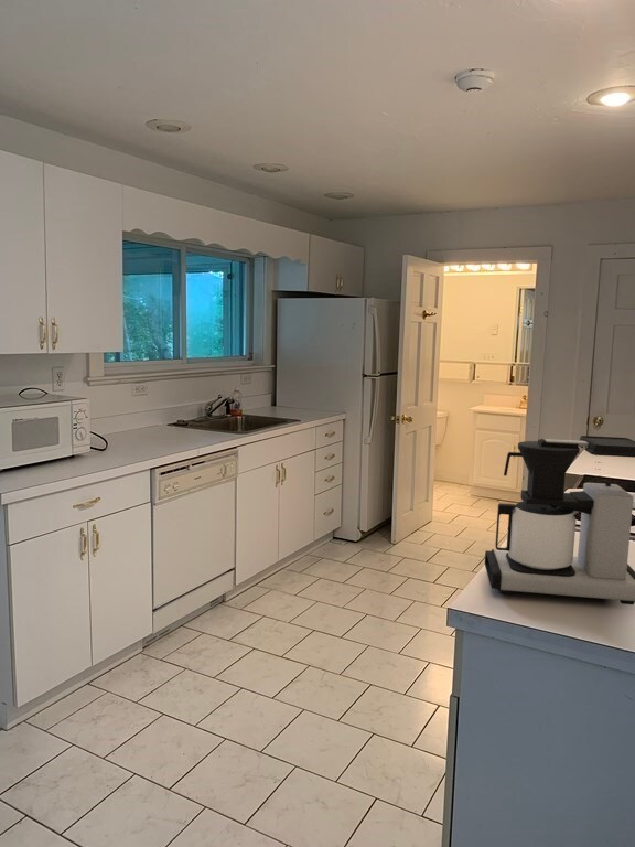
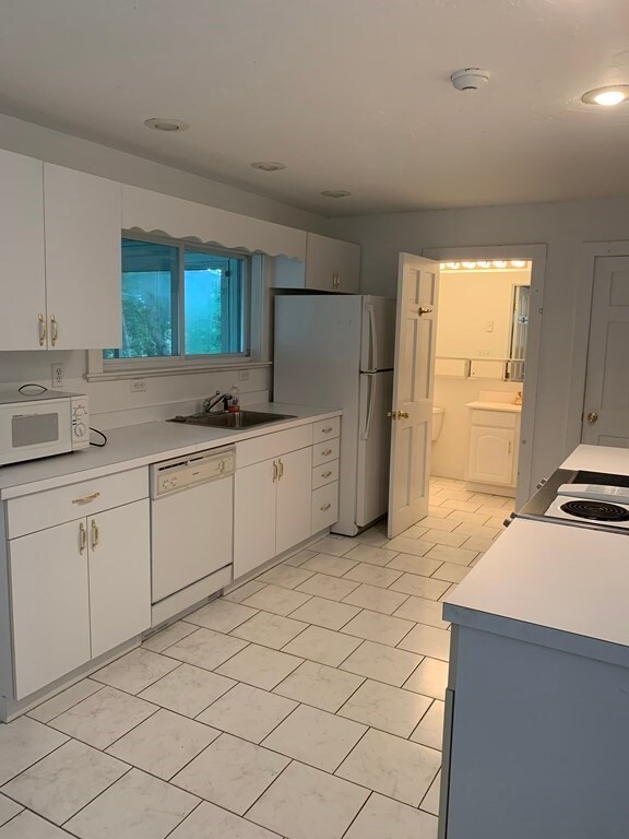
- coffee maker [484,435,635,605]
